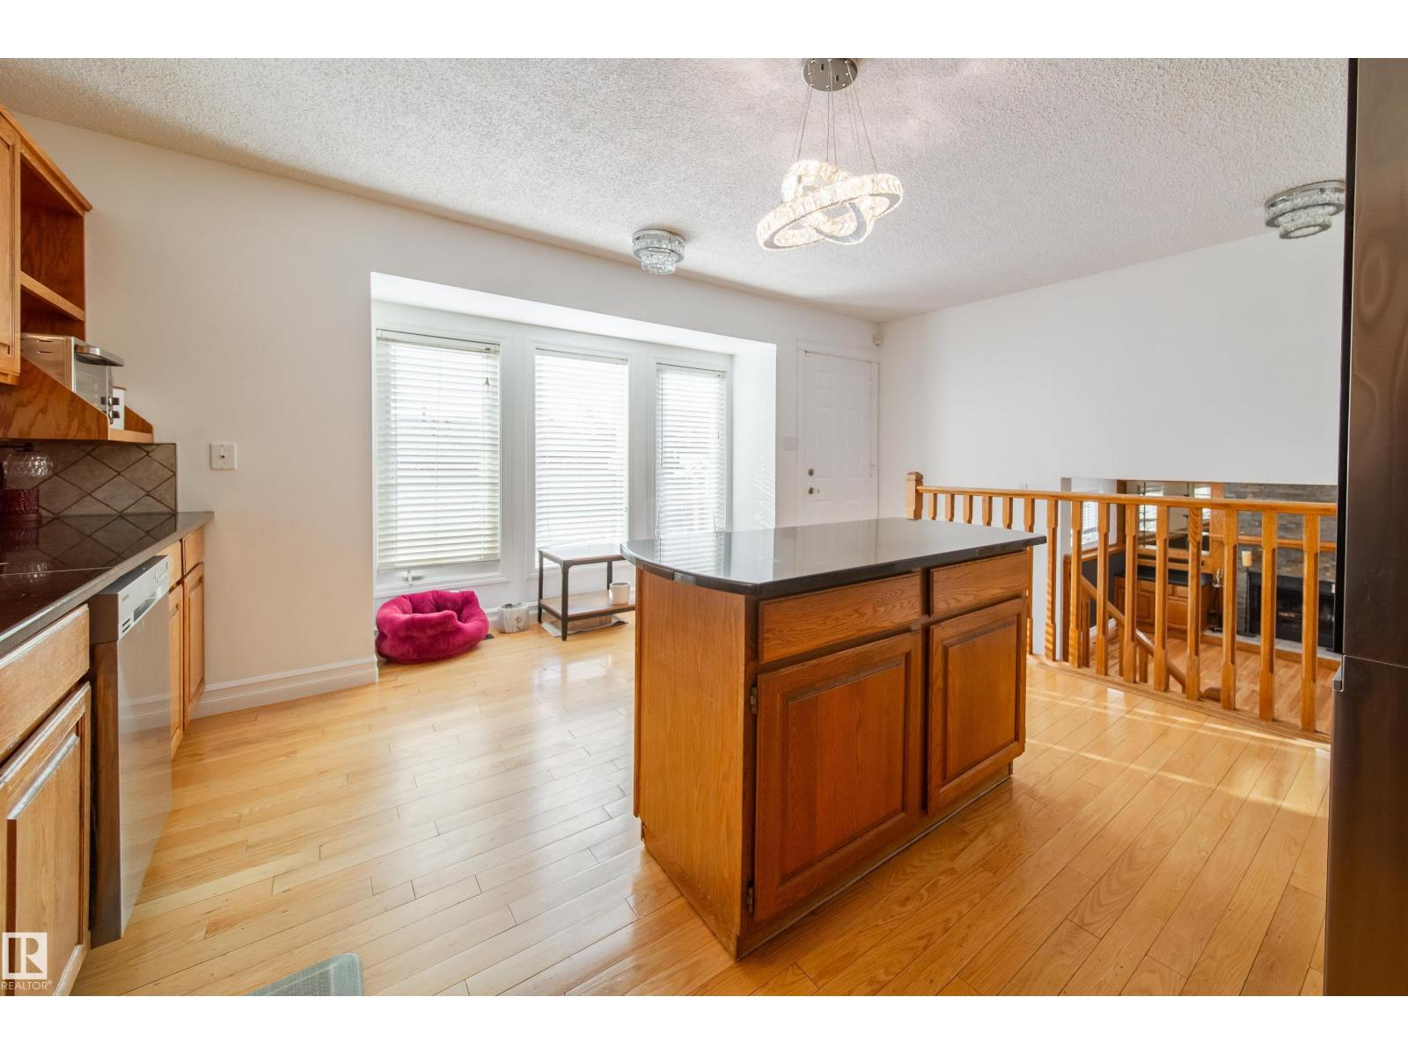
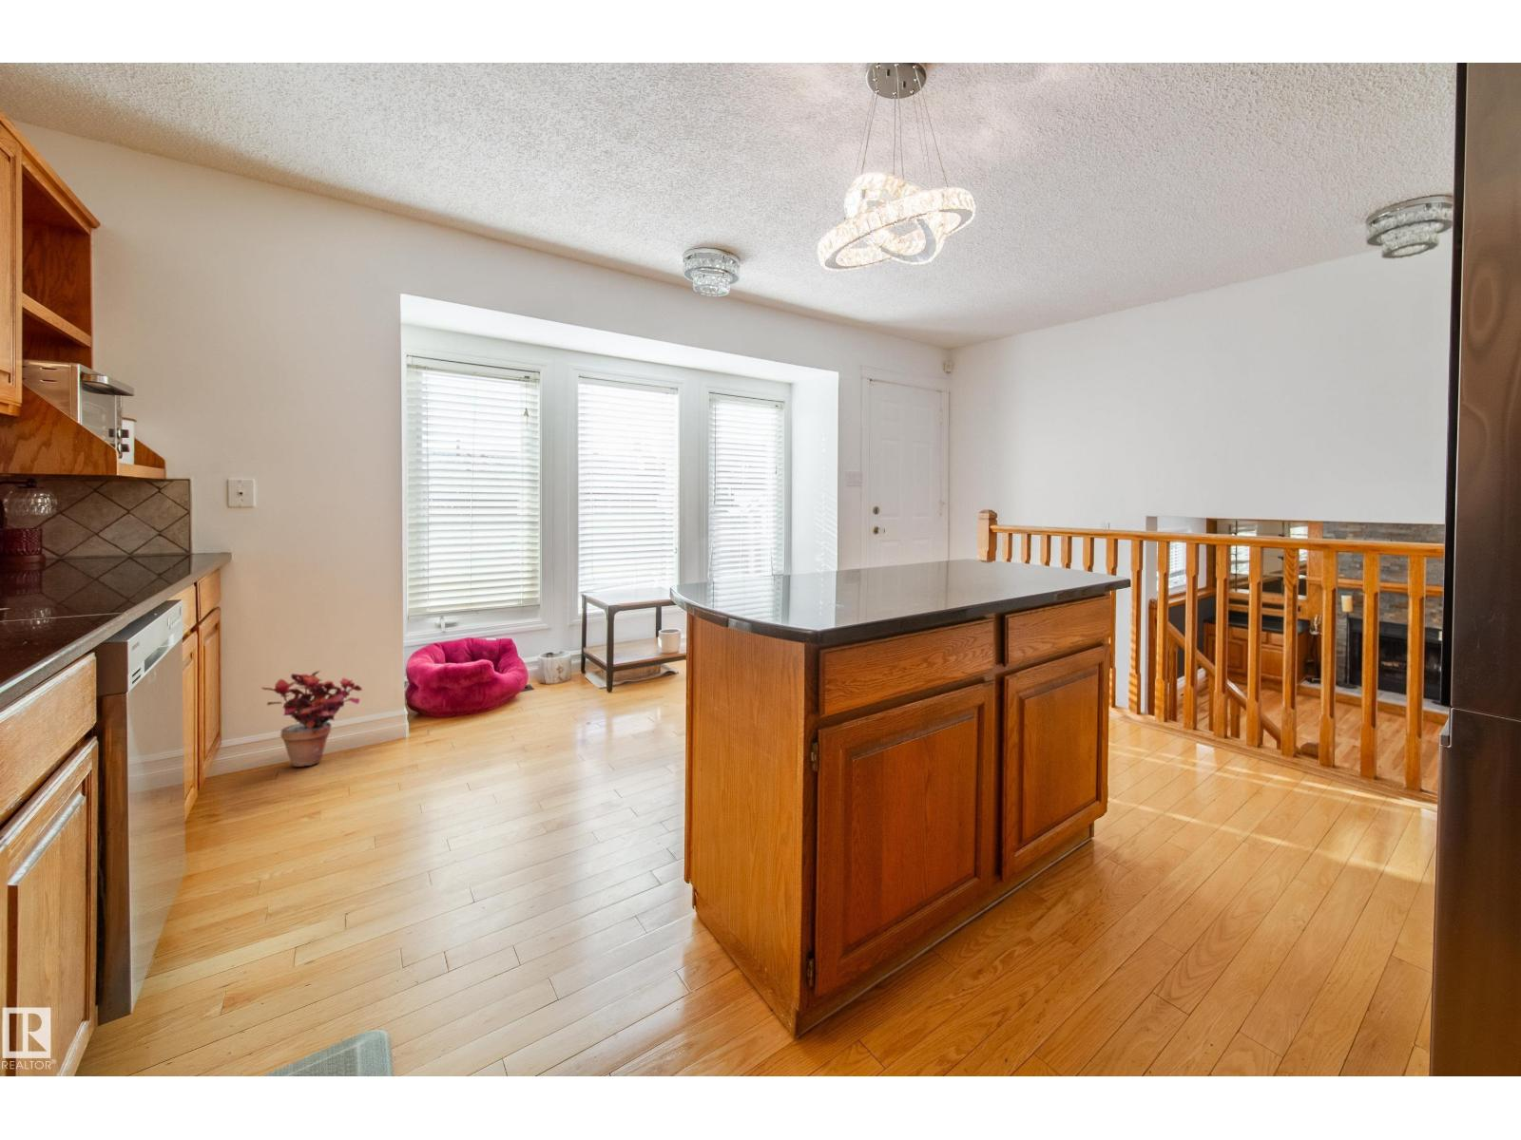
+ potted plant [260,669,363,768]
